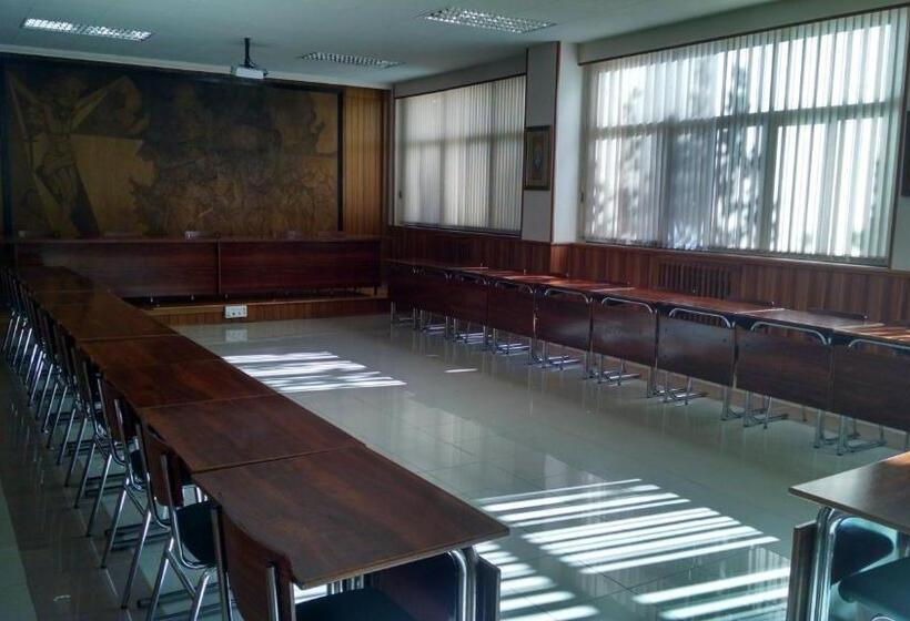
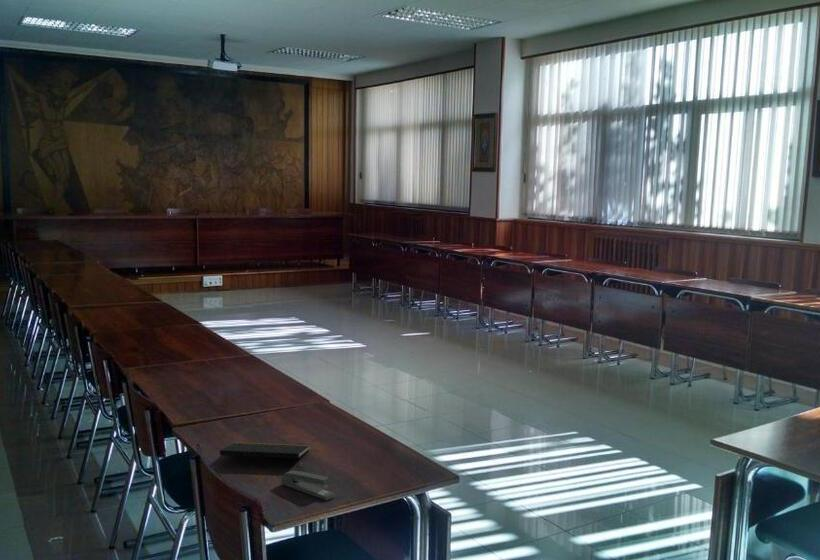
+ stapler [280,470,336,501]
+ notepad [219,441,311,470]
